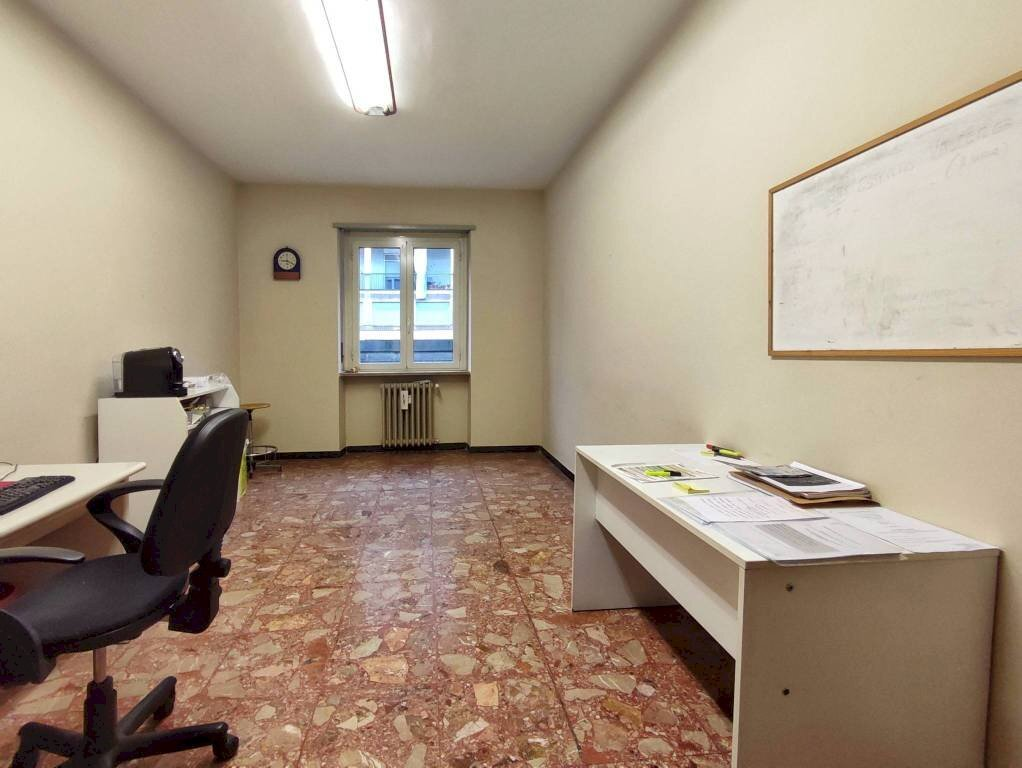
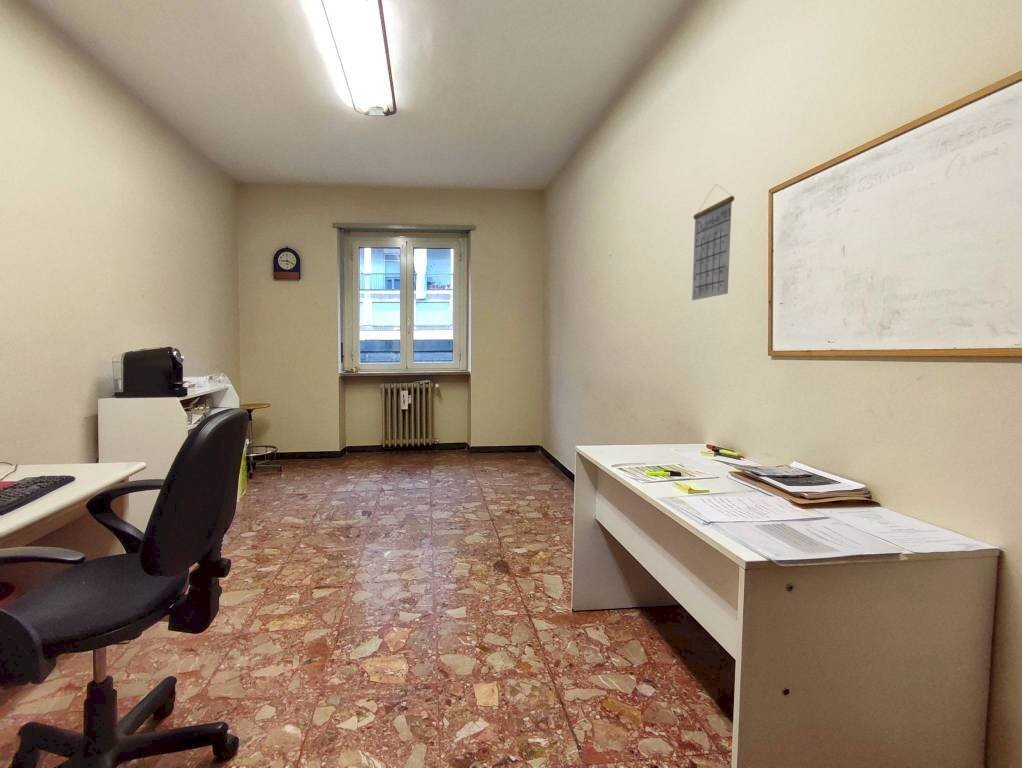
+ calendar [691,183,735,301]
